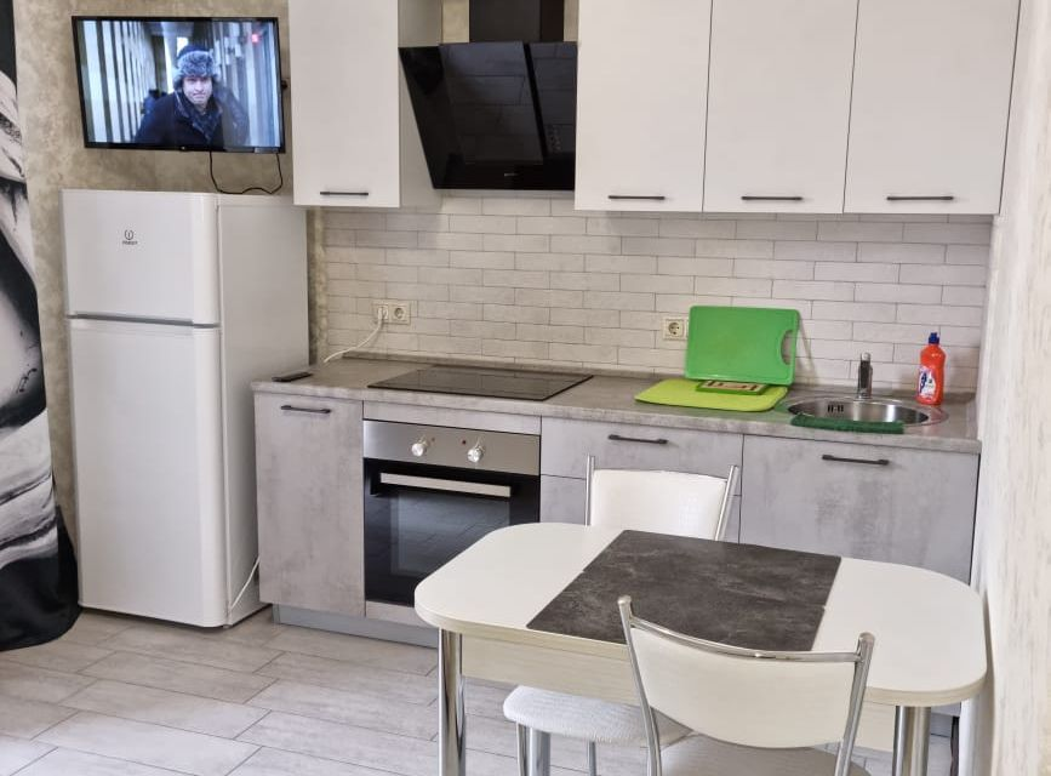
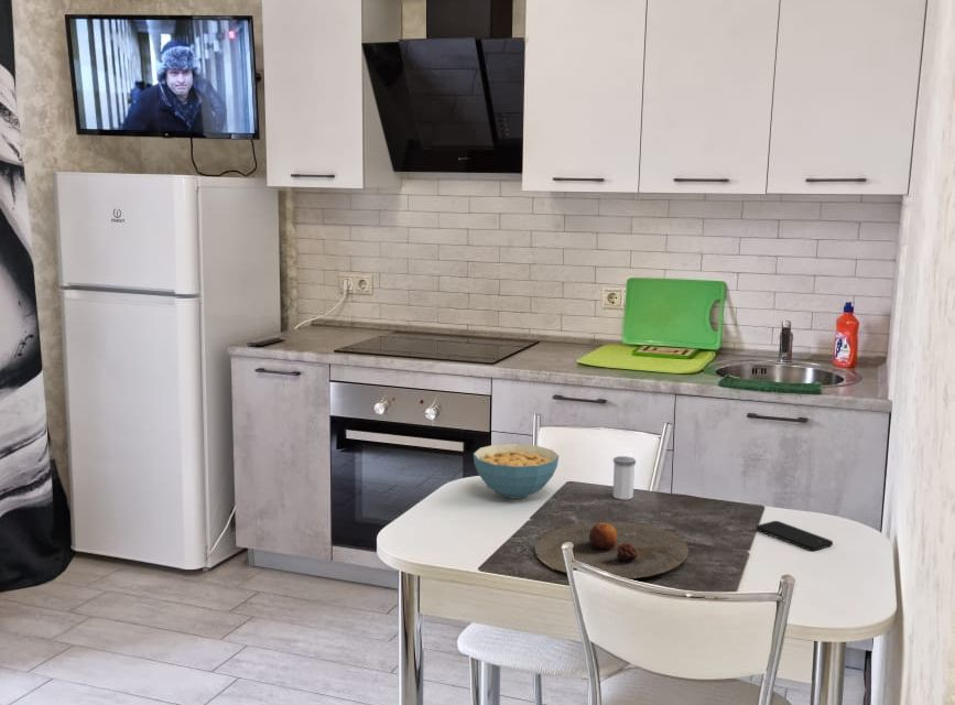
+ smartphone [755,520,834,552]
+ salt shaker [611,455,637,500]
+ cereal bowl [473,443,560,500]
+ plate [534,521,690,579]
